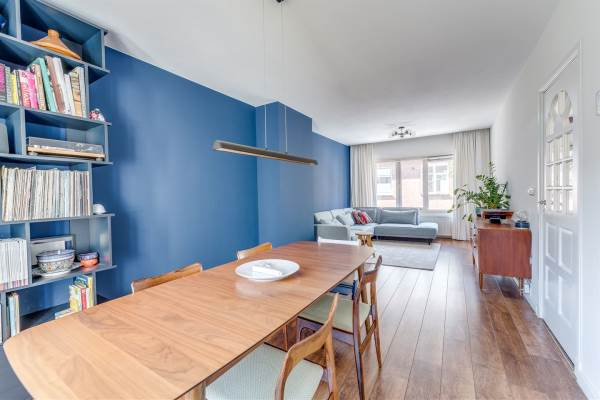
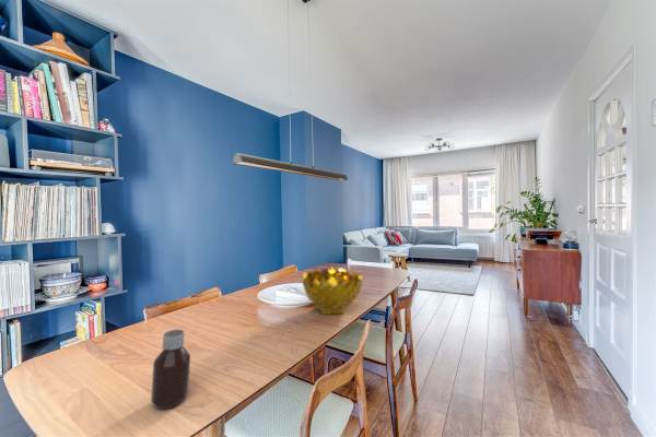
+ bottle [150,329,191,410]
+ decorative bowl [302,265,363,316]
